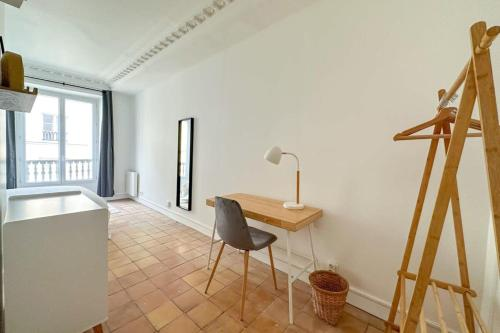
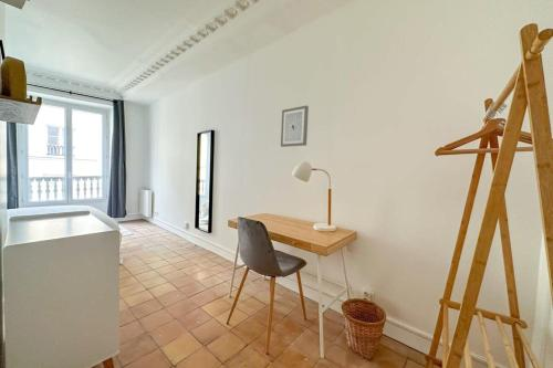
+ wall art [280,105,310,148]
